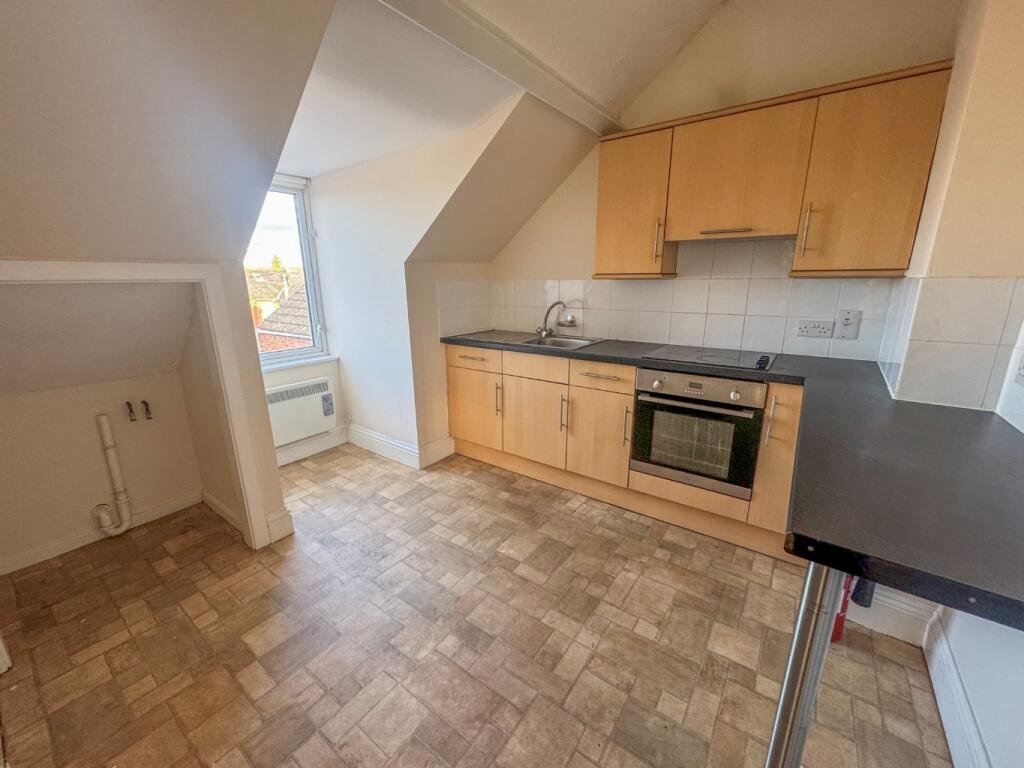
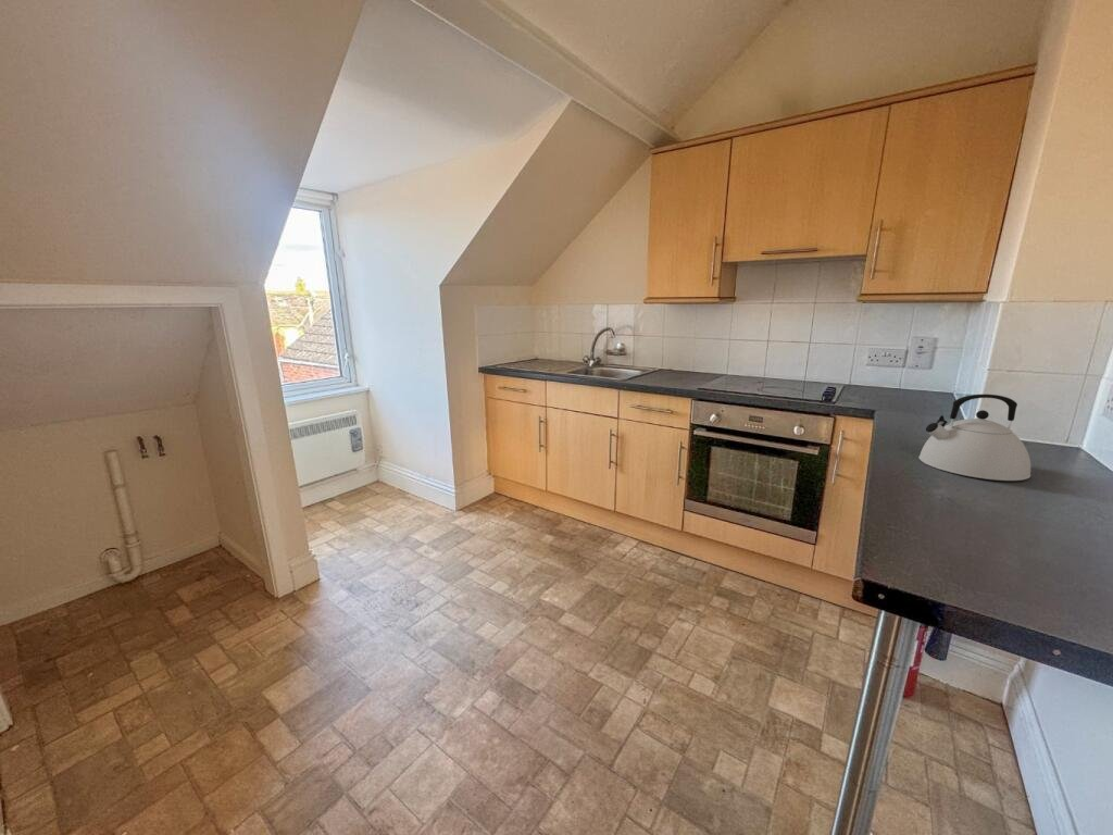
+ kettle [917,394,1031,482]
